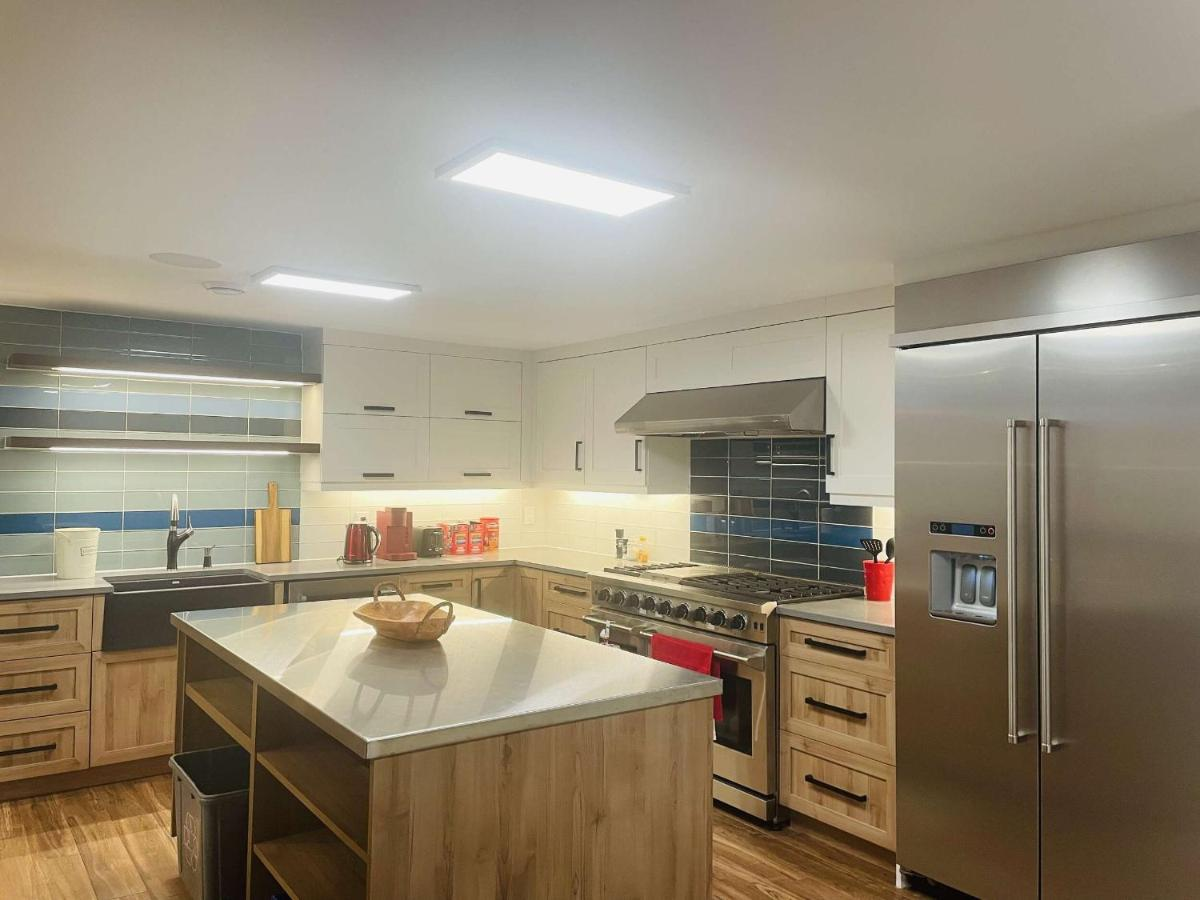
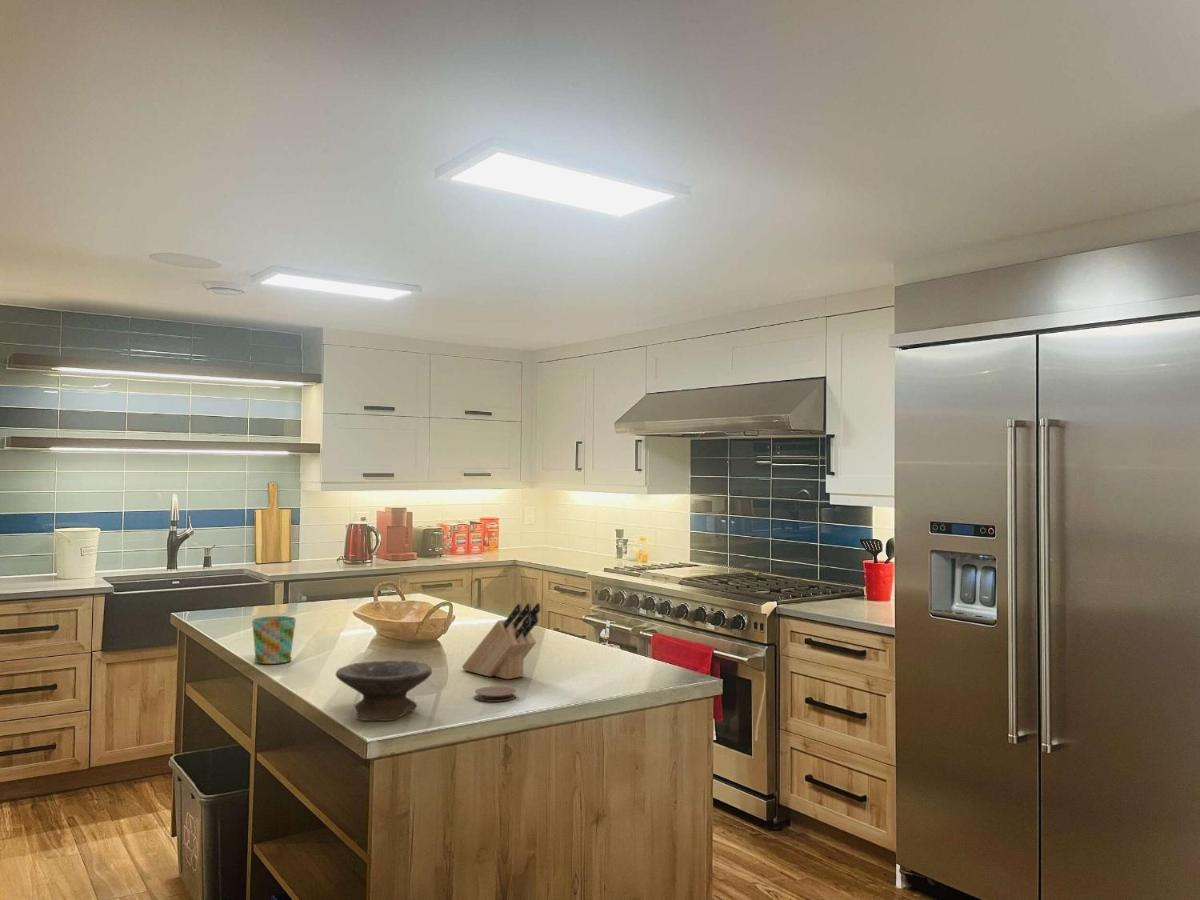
+ coaster [474,685,517,703]
+ mug [251,615,297,665]
+ knife block [461,602,542,680]
+ bowl [335,660,433,722]
